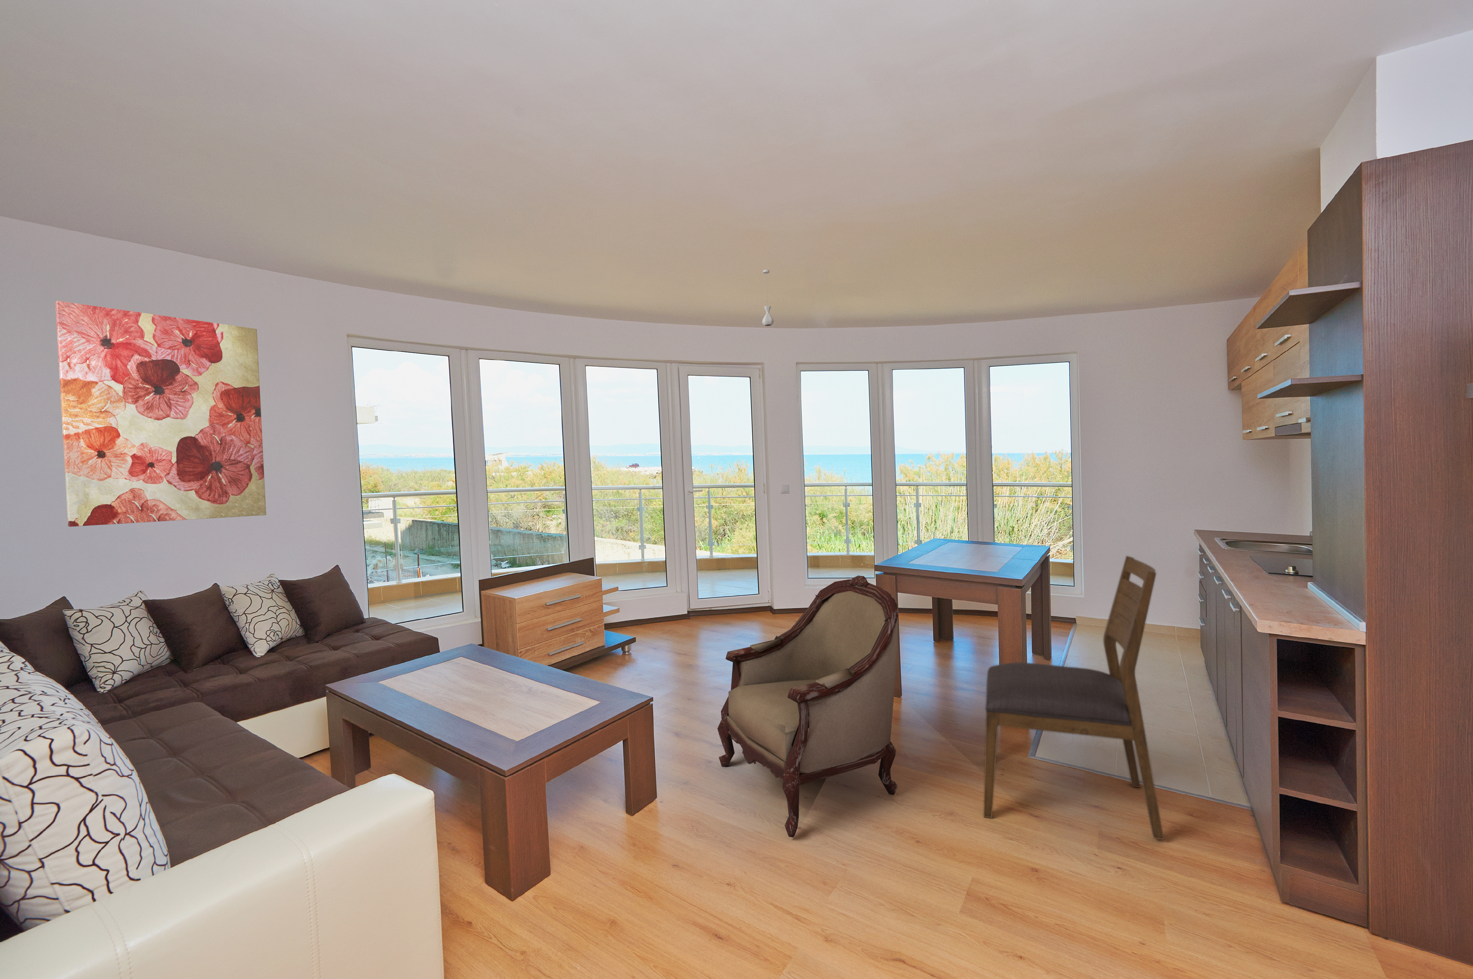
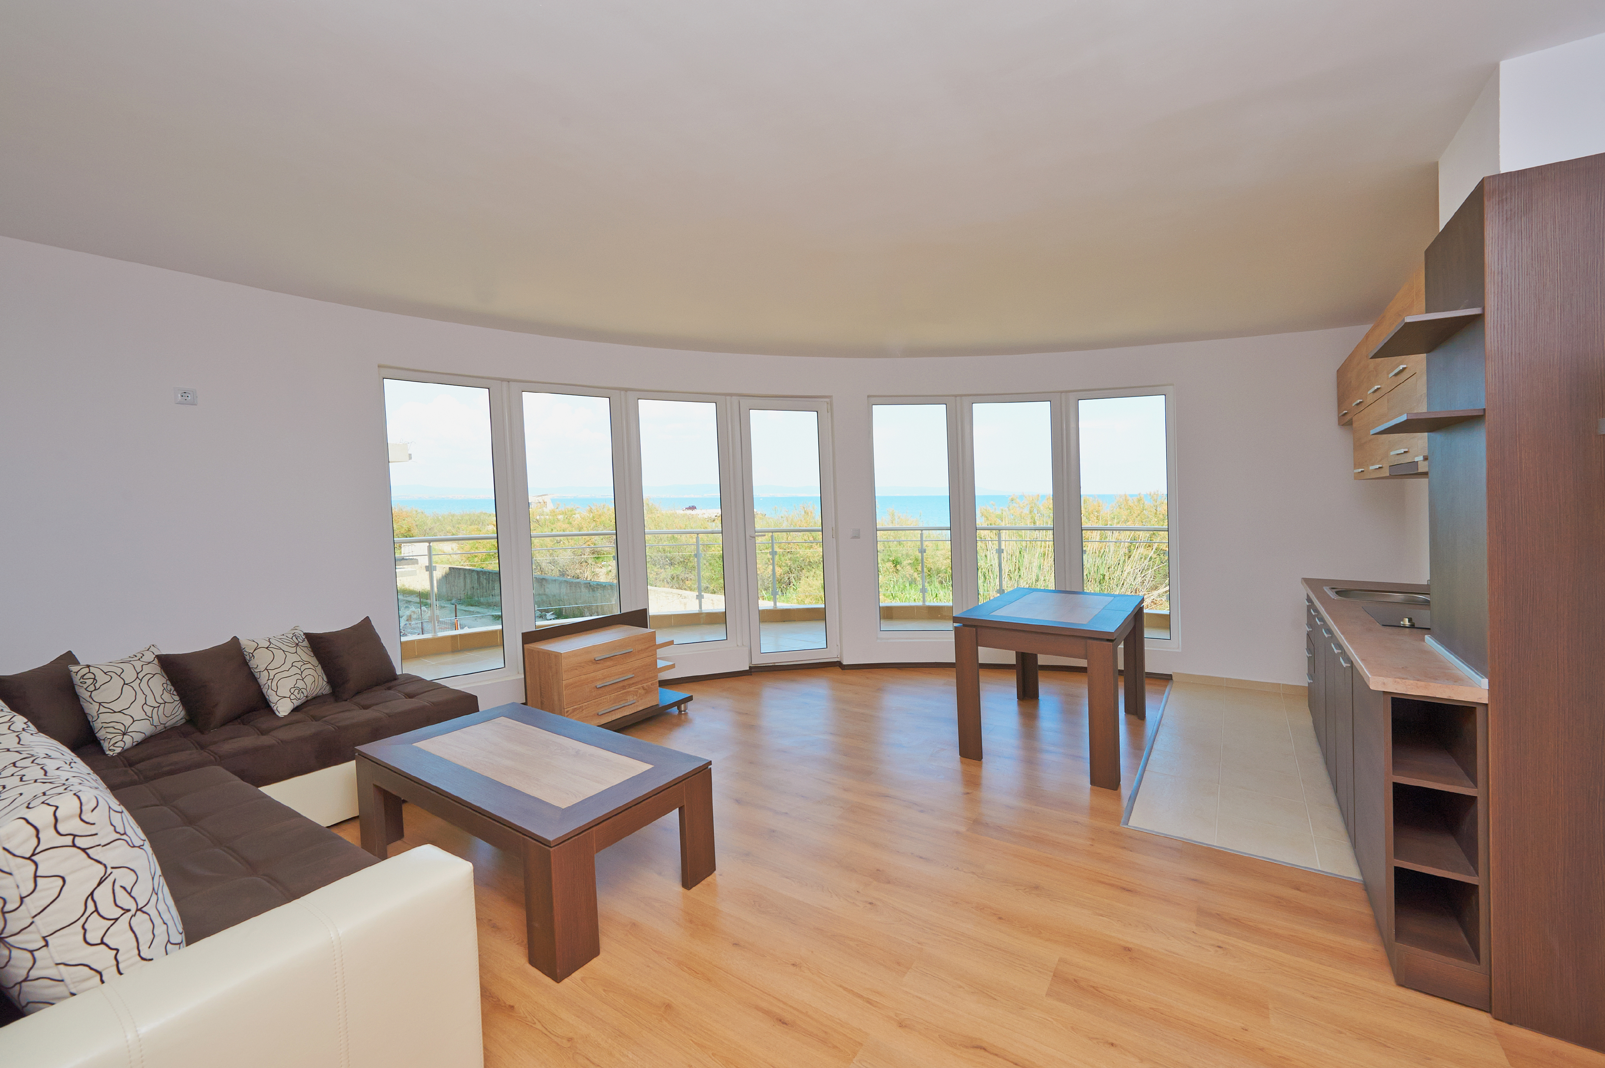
- pendant light [762,270,774,327]
- armchair [717,575,898,838]
- wall art [55,300,267,527]
- chair [983,555,1165,840]
